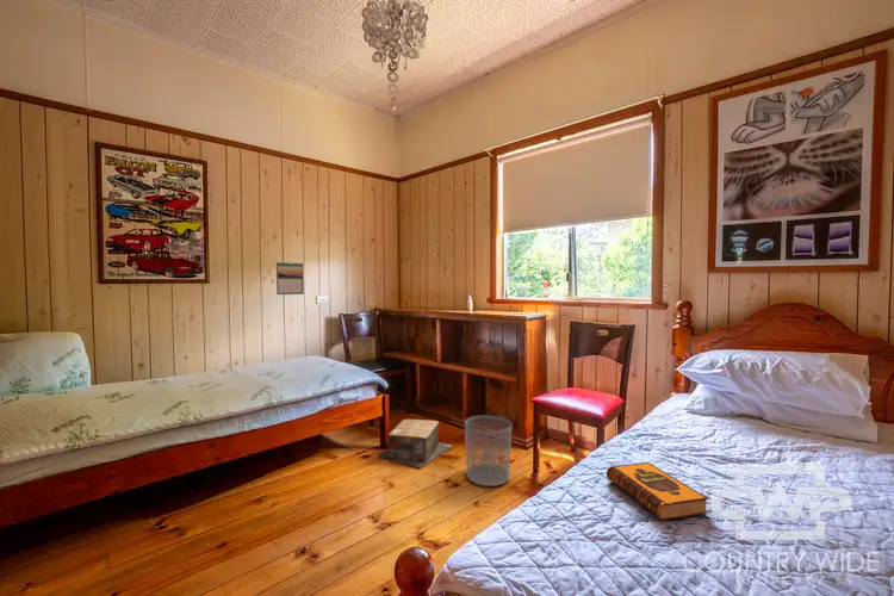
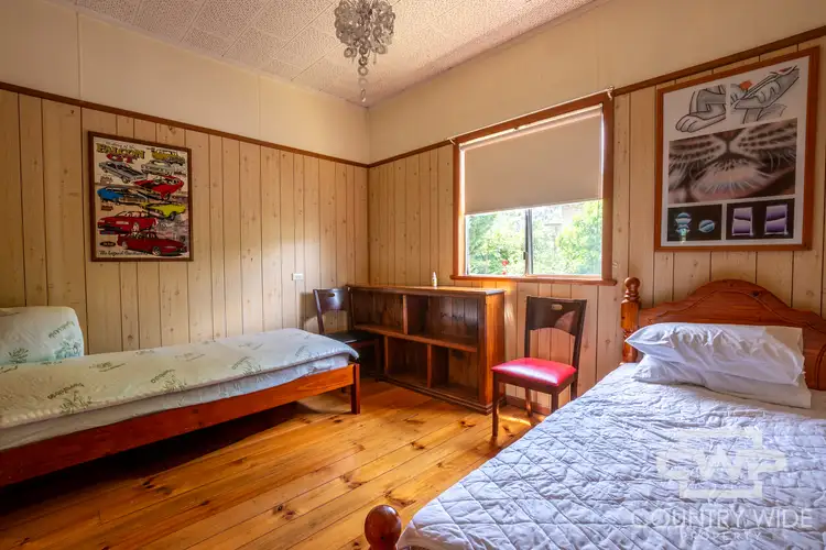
- calendar [275,261,305,296]
- waste bin [464,414,513,488]
- hardback book [606,461,709,522]
- cardboard box [374,418,453,468]
